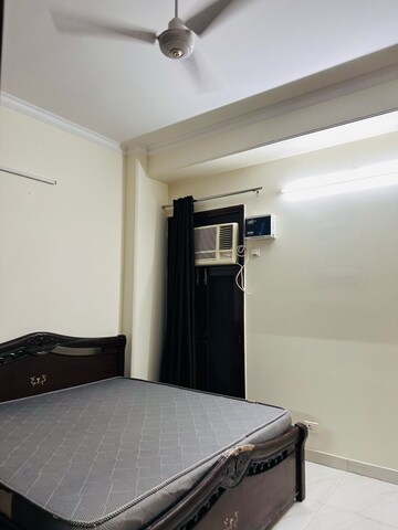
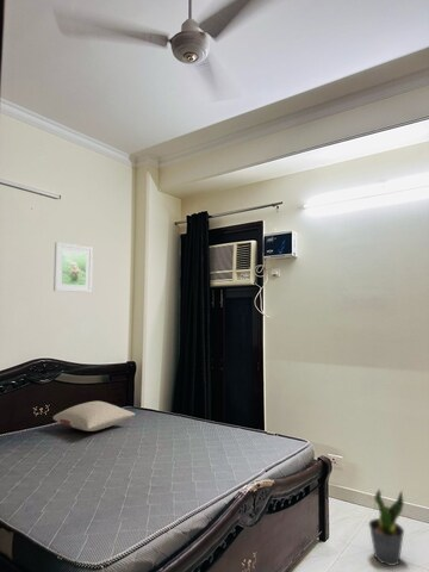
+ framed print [52,241,94,293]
+ potted plant [367,487,405,567]
+ pillow [52,400,136,433]
